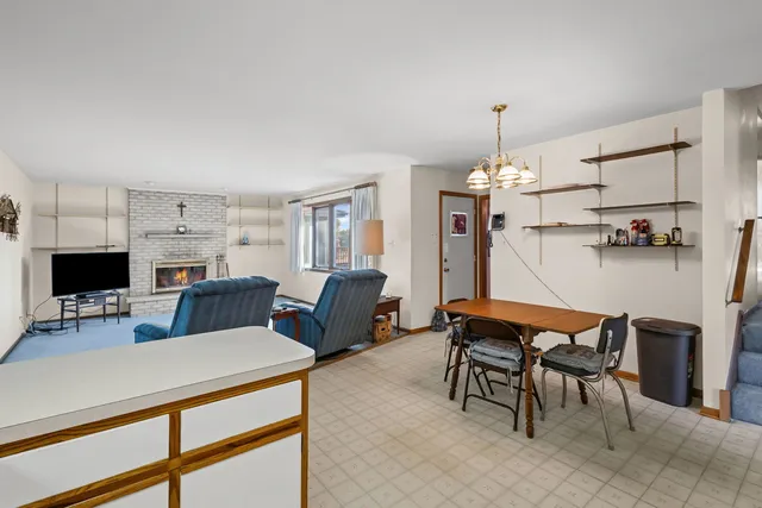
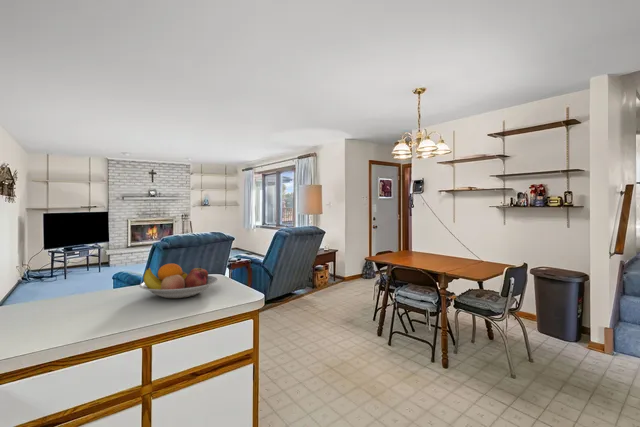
+ fruit bowl [139,263,219,299]
